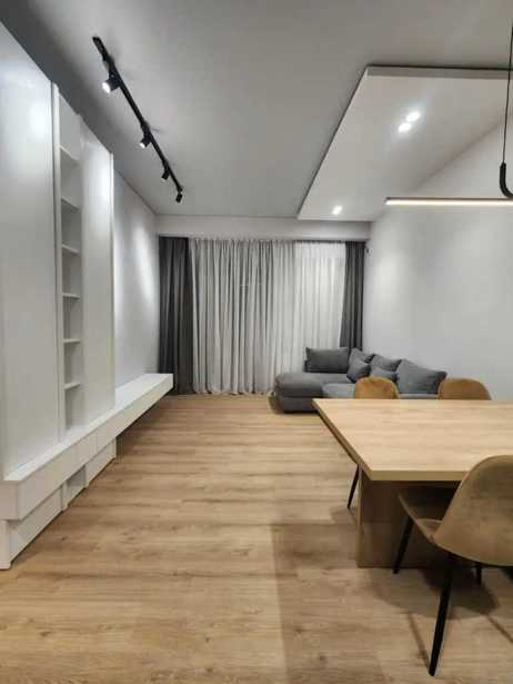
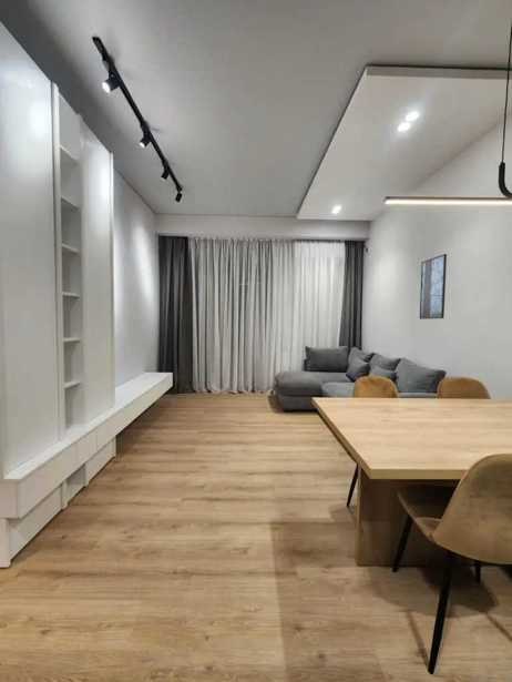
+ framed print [419,253,448,320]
